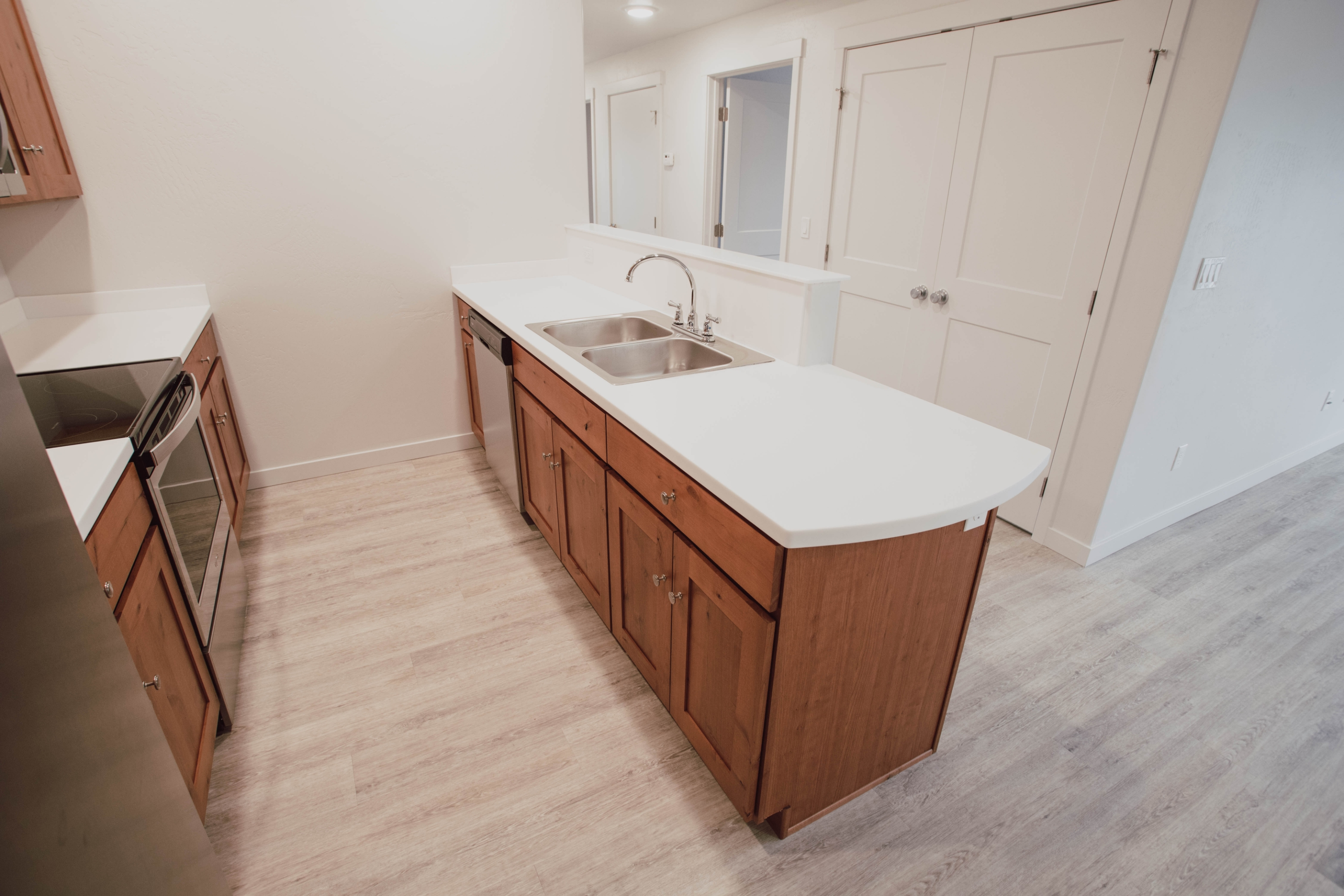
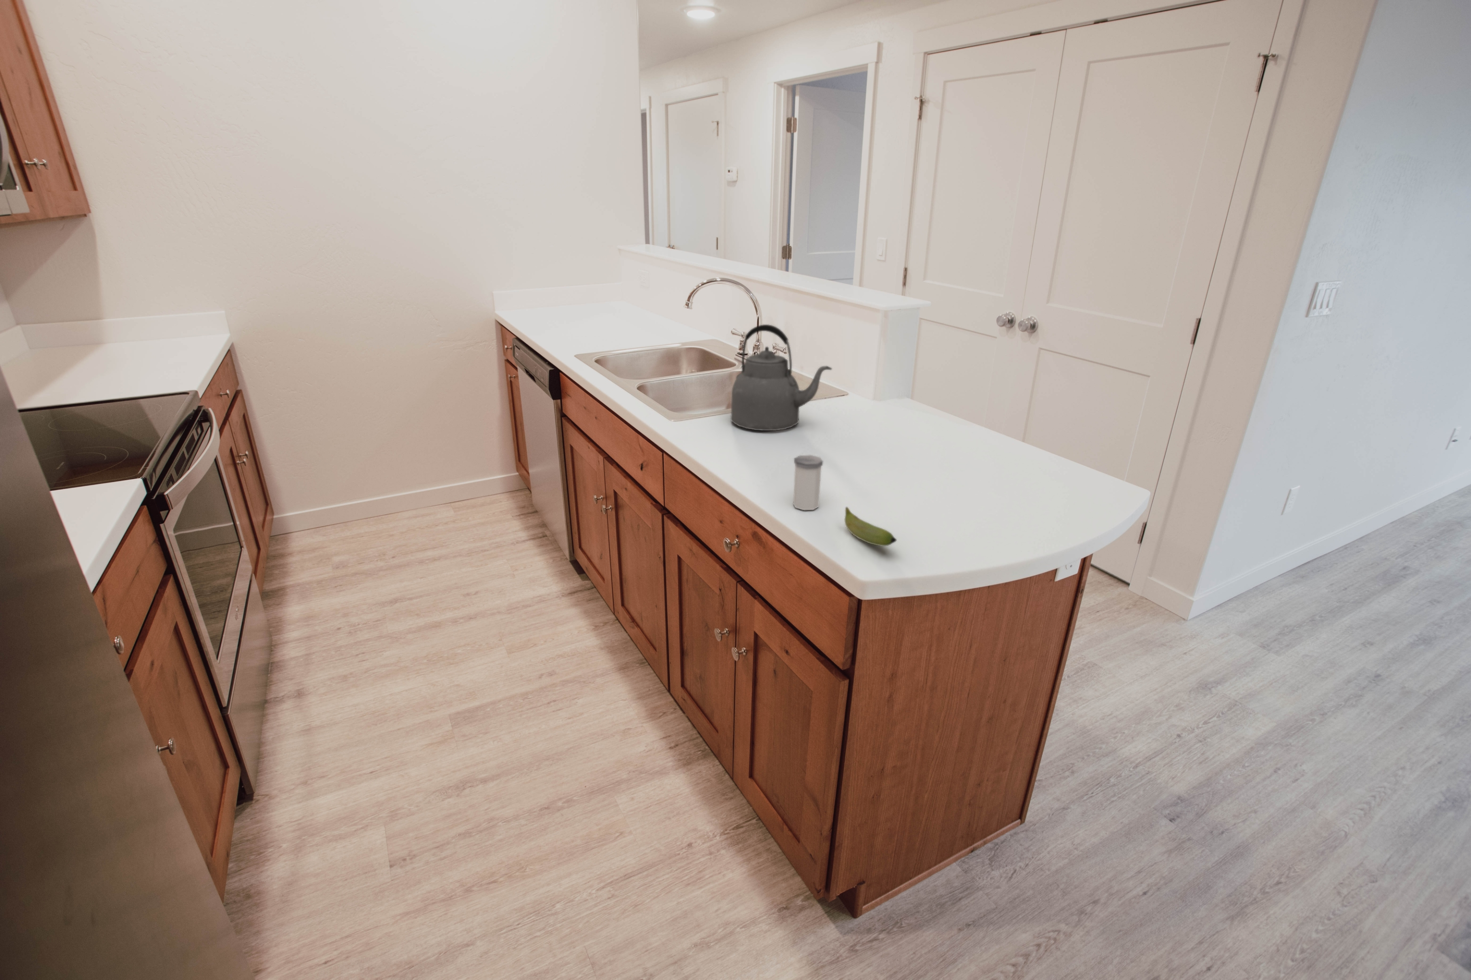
+ salt shaker [792,455,823,511]
+ kettle [730,324,833,431]
+ banana [844,506,897,547]
